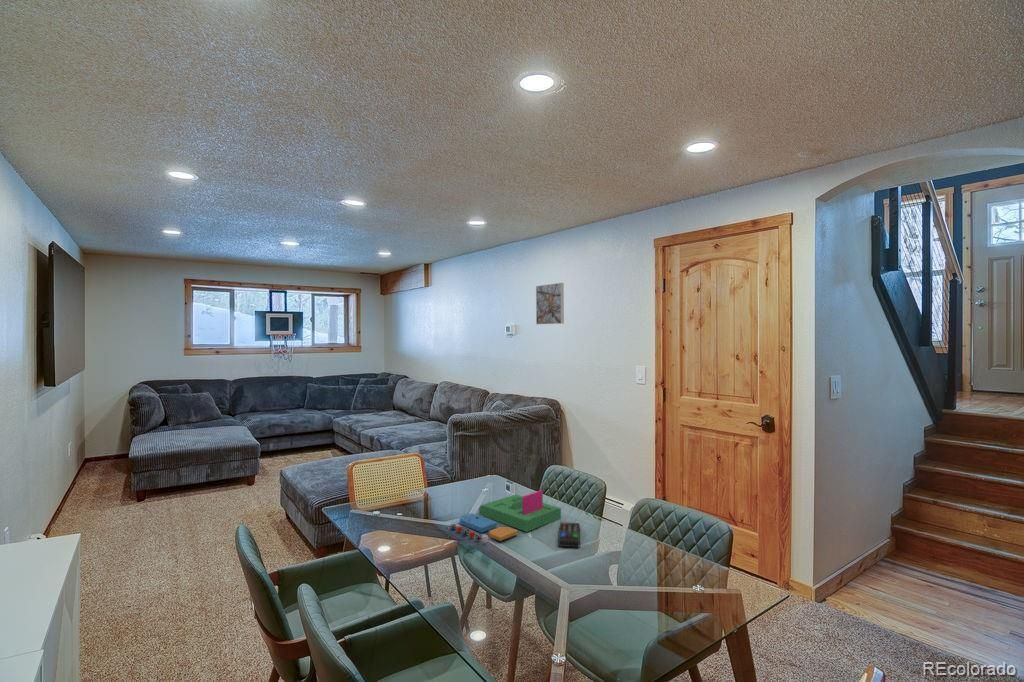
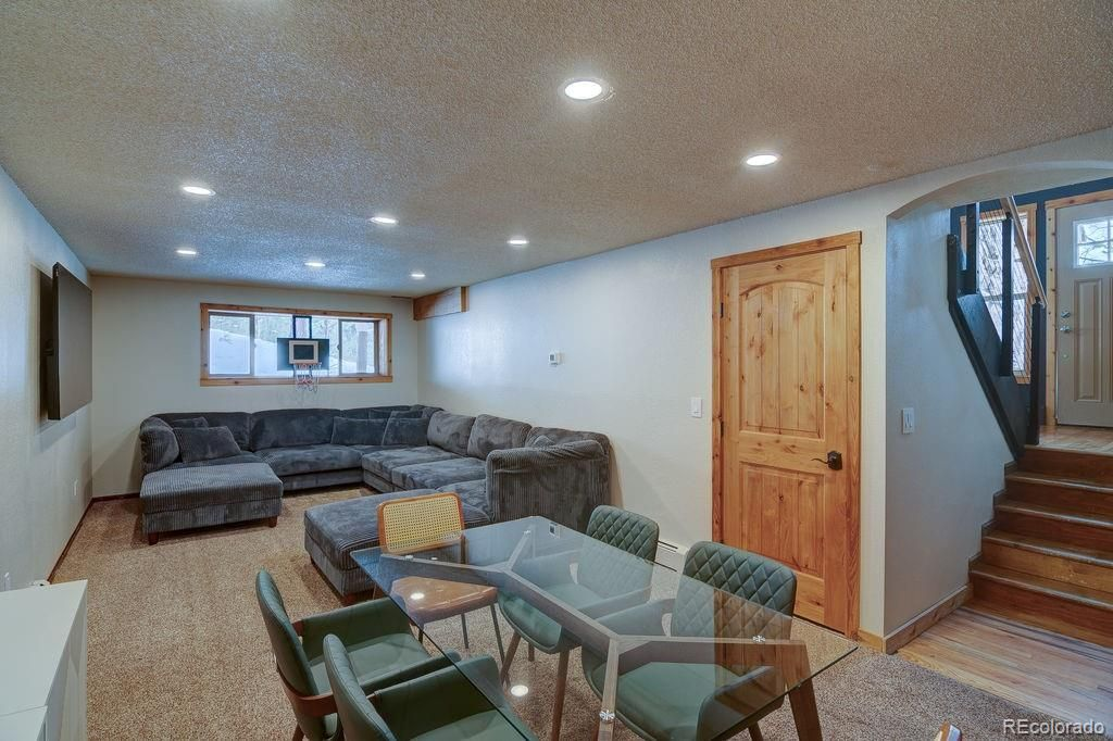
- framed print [535,282,565,325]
- board game [450,489,562,543]
- remote control [557,521,581,548]
